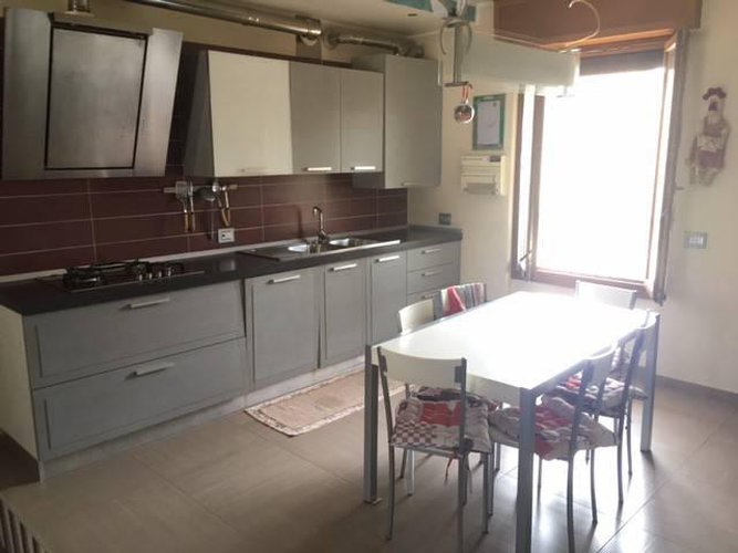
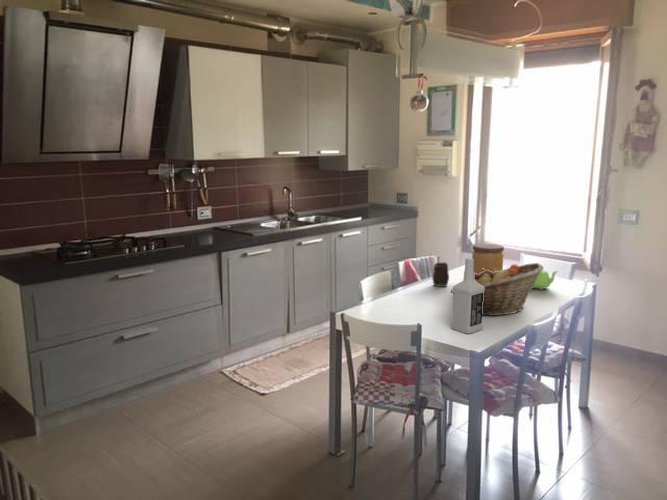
+ mug [431,261,450,288]
+ jar [471,243,505,274]
+ vodka [450,257,484,335]
+ teapot [532,269,559,291]
+ fruit basket [449,262,545,316]
